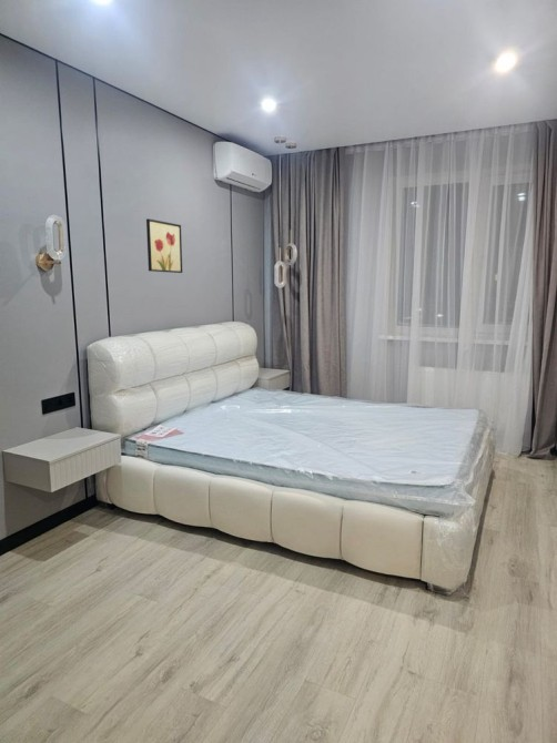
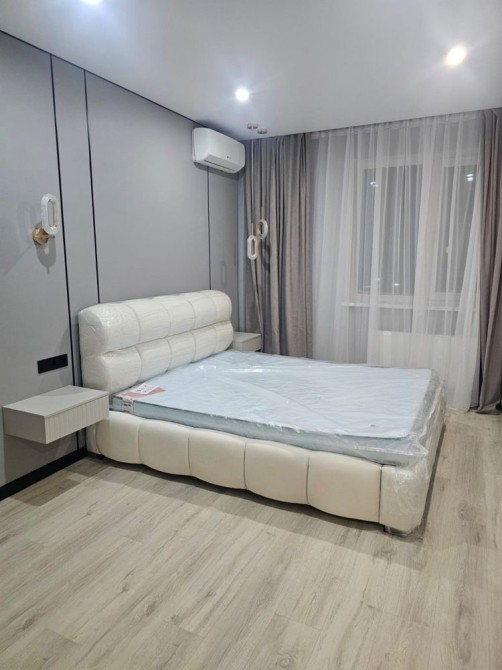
- wall art [145,217,183,274]
